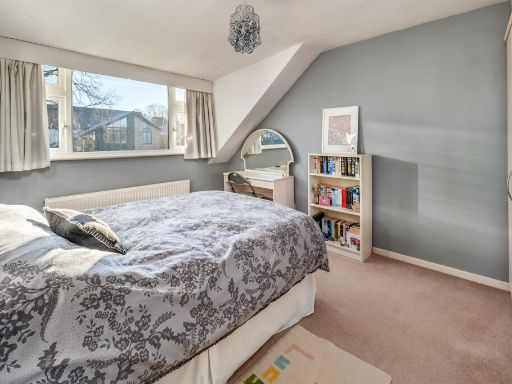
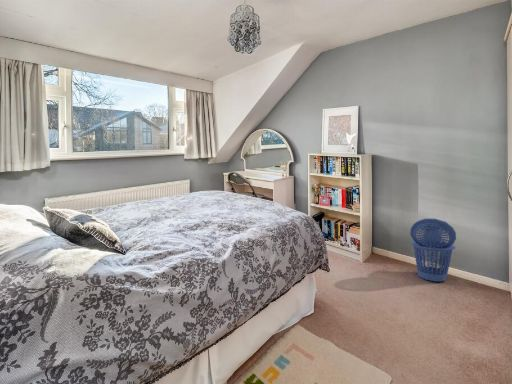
+ laundry basket [409,218,457,282]
